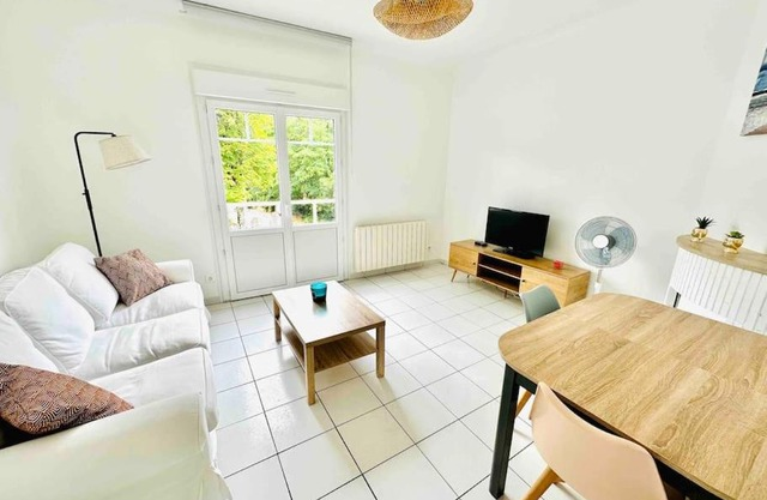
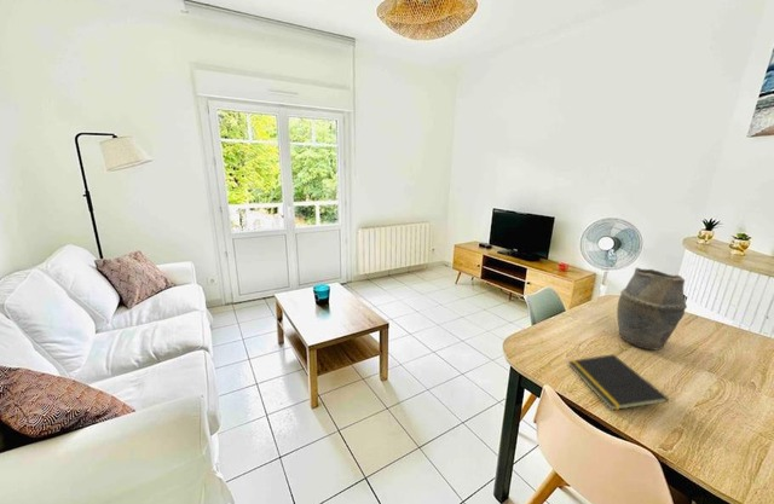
+ notepad [567,353,670,411]
+ vase [616,267,688,352]
